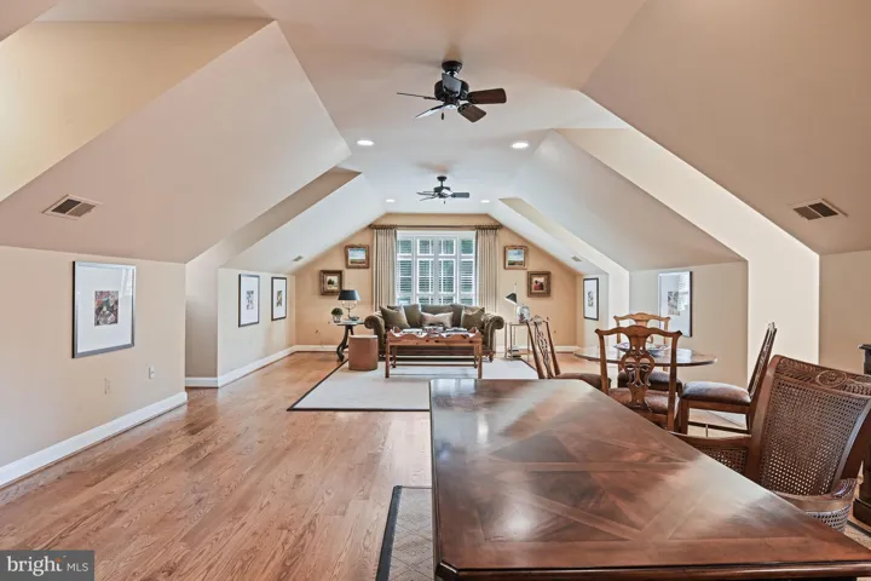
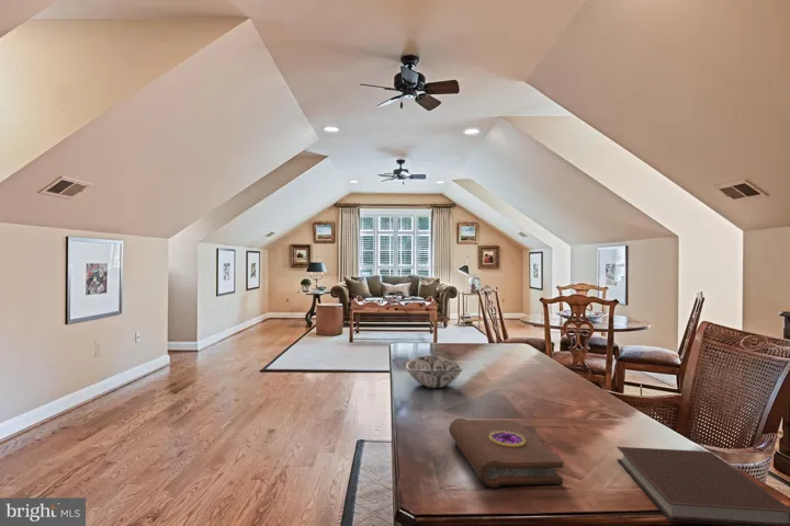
+ notebook [617,446,790,526]
+ decorative bowl [405,355,464,389]
+ book [448,416,564,489]
